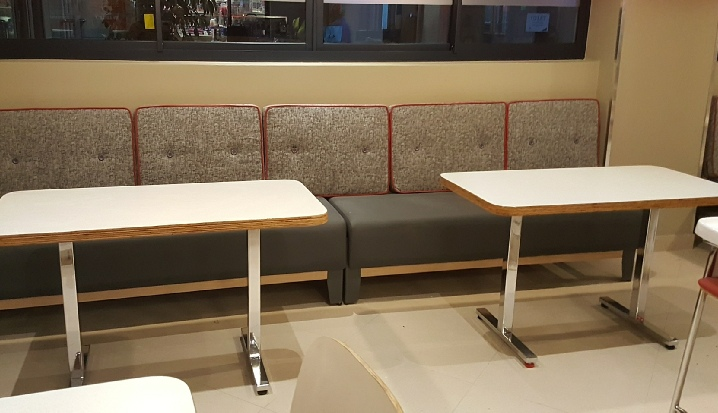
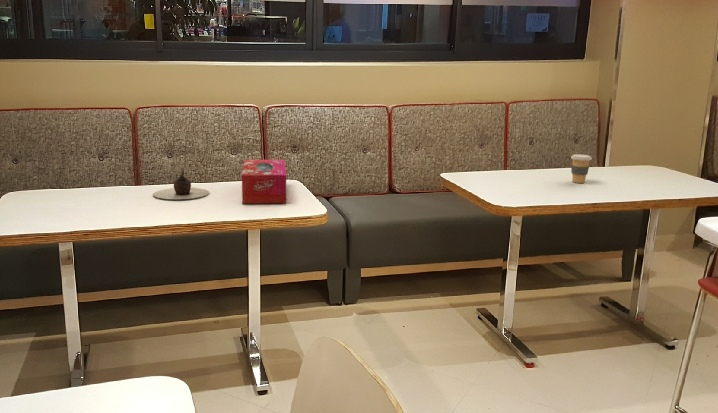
+ teapot [152,169,210,200]
+ tissue box [241,159,287,204]
+ coffee cup [570,153,593,184]
